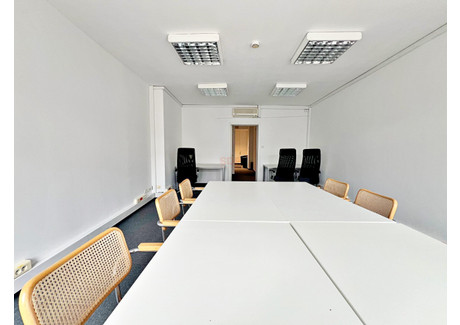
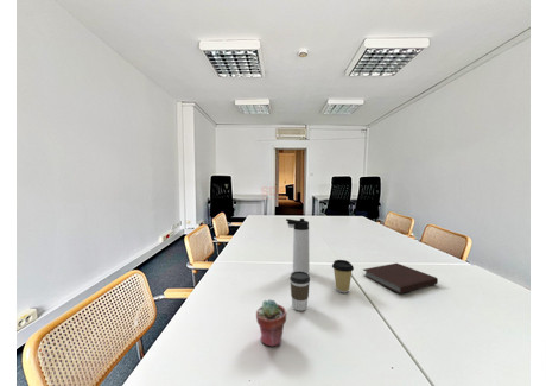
+ potted succulent [255,298,287,348]
+ coffee cup [331,259,355,293]
+ coffee cup [288,271,311,312]
+ thermos bottle [285,217,310,274]
+ notebook [362,262,439,295]
